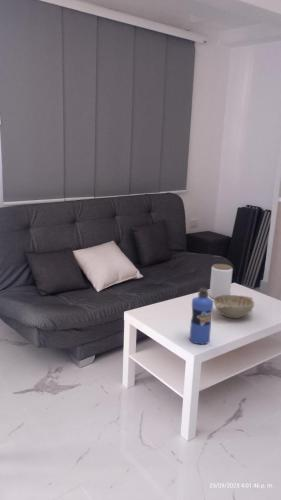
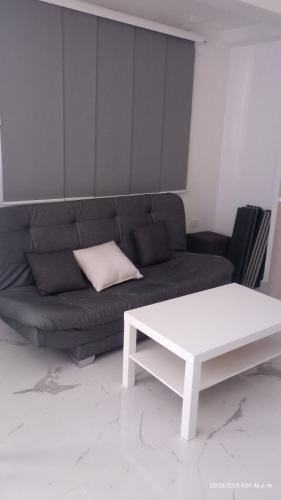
- water bottle [189,286,214,345]
- decorative bowl [213,294,255,319]
- jar [208,263,233,299]
